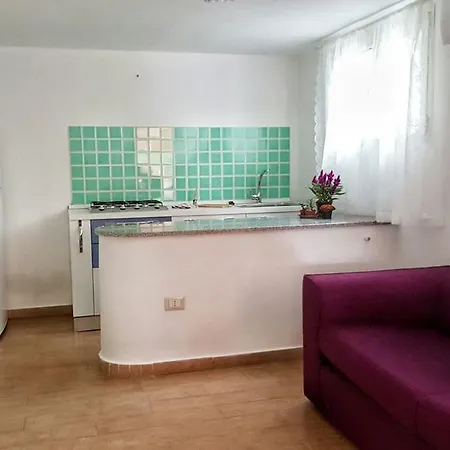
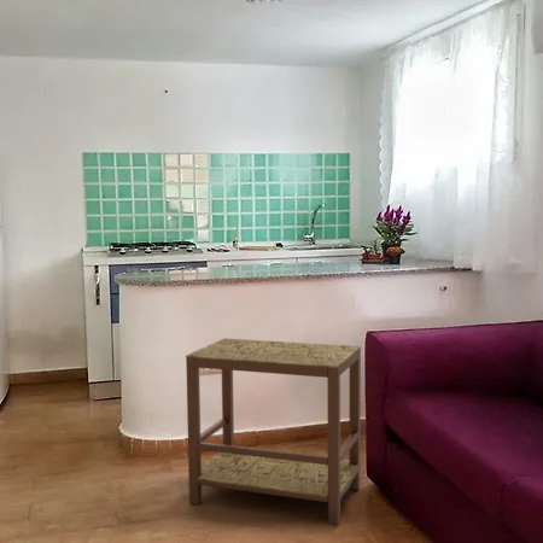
+ side table [185,337,362,526]
